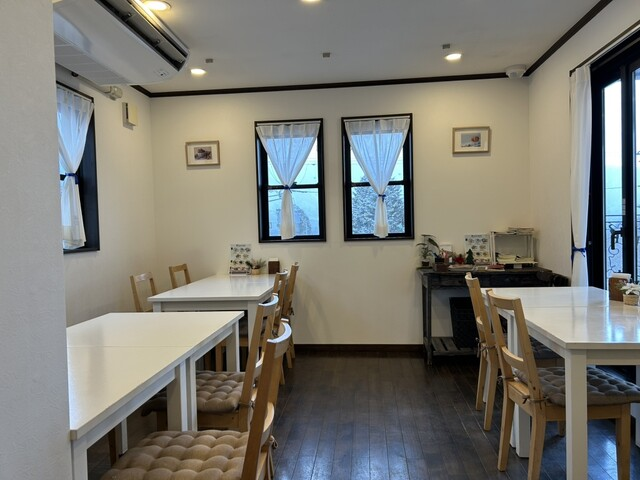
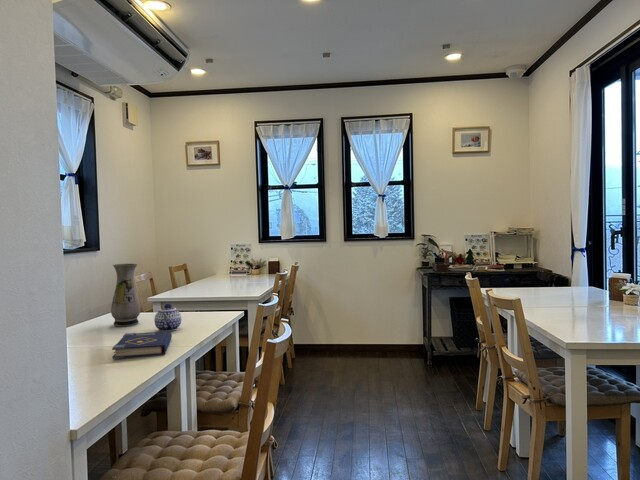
+ book [111,331,173,360]
+ vase [110,263,141,327]
+ teapot [154,303,182,332]
